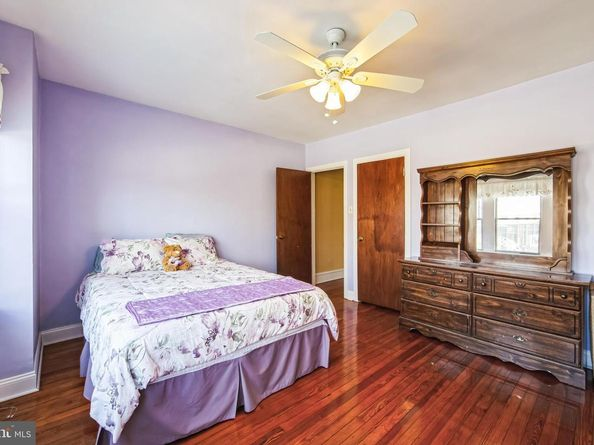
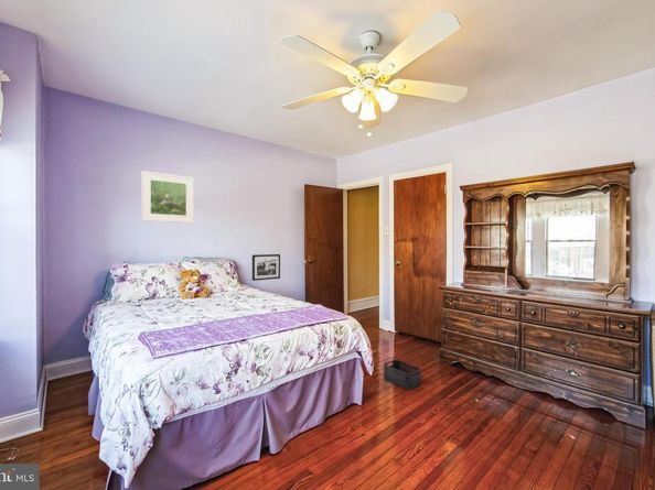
+ storage bin [383,359,422,390]
+ picture frame [251,253,281,282]
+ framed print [140,170,195,225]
